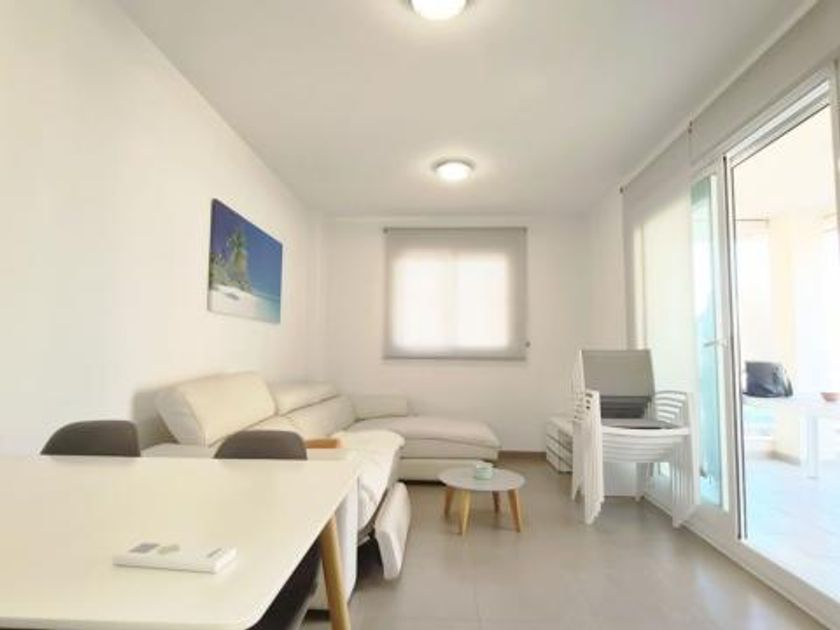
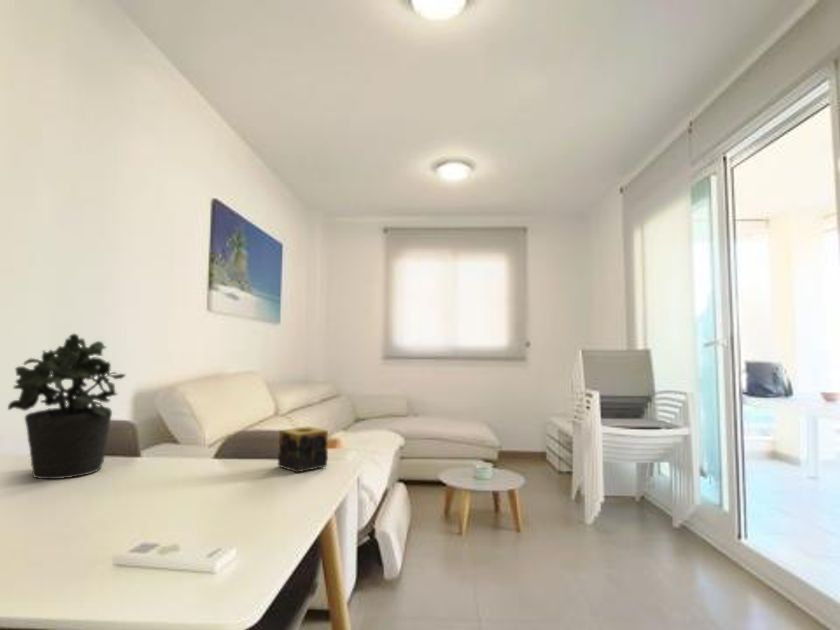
+ potted plant [7,333,127,480]
+ candle [277,425,329,474]
